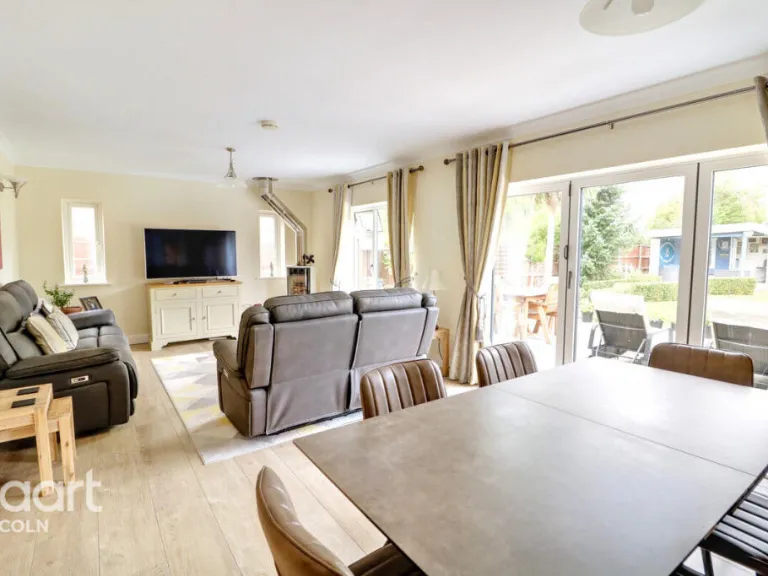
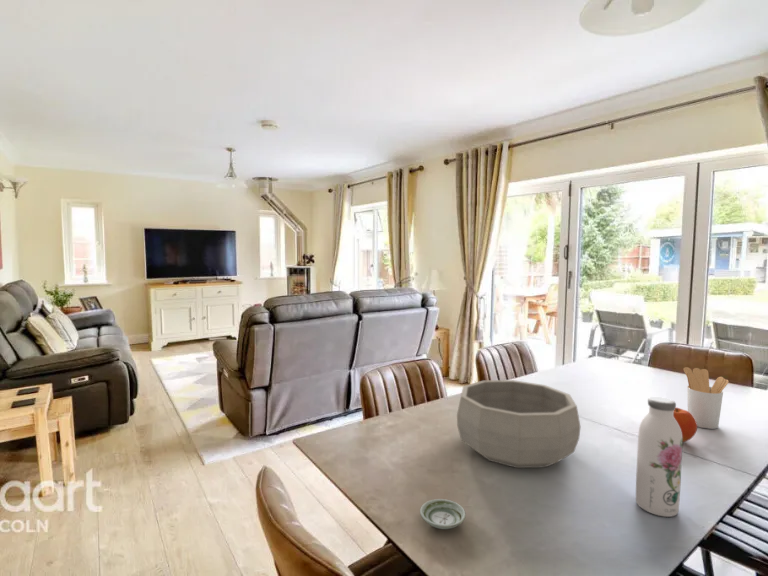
+ utensil holder [683,366,730,430]
+ water bottle [635,396,683,518]
+ decorative bowl [456,379,581,469]
+ fruit [673,407,698,443]
+ saucer [419,498,467,530]
